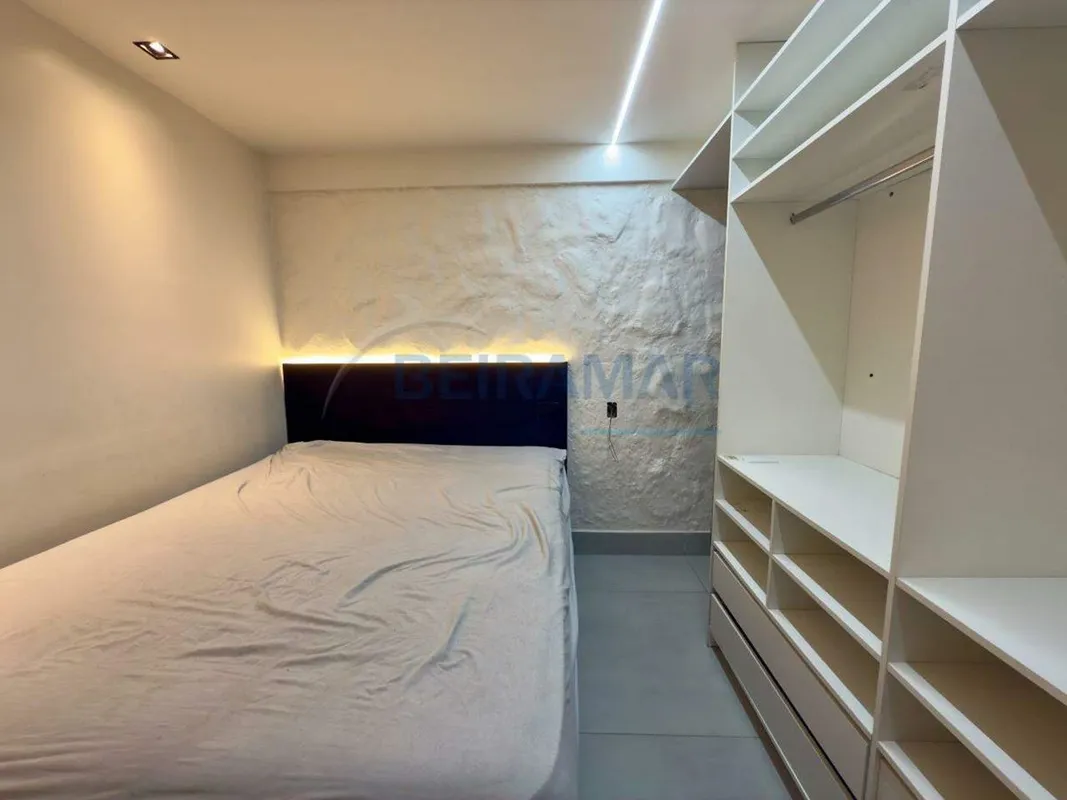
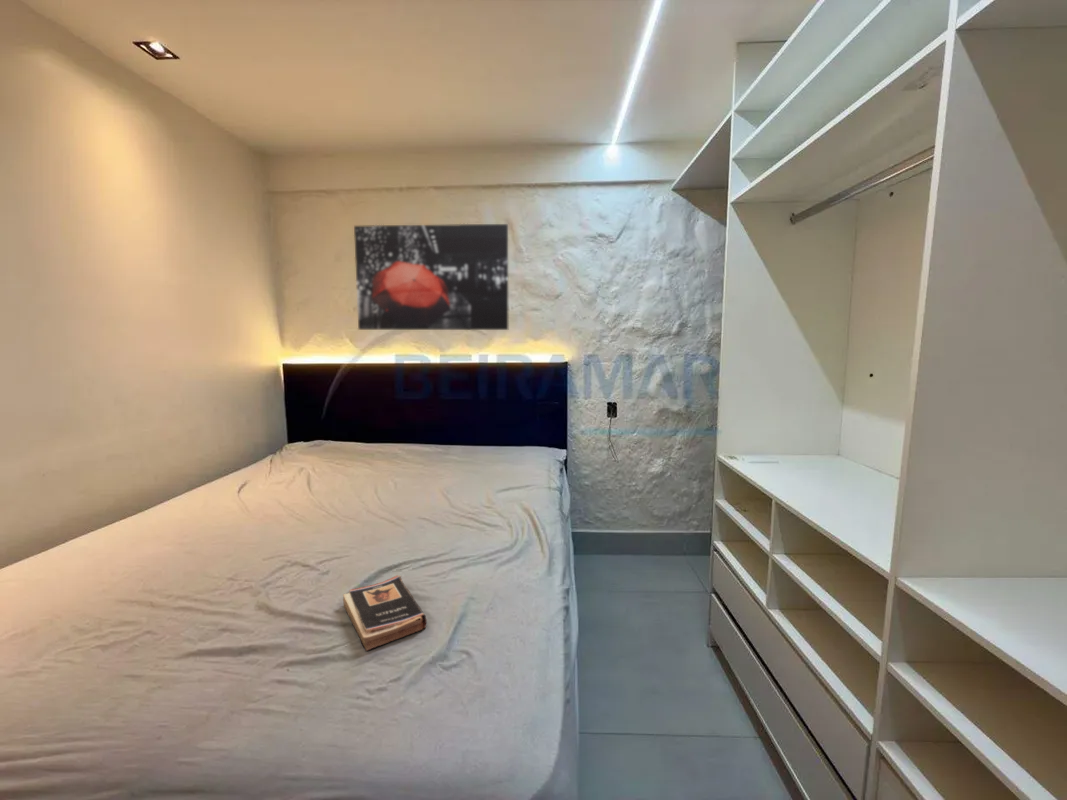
+ book [342,574,428,652]
+ wall art [353,223,509,331]
